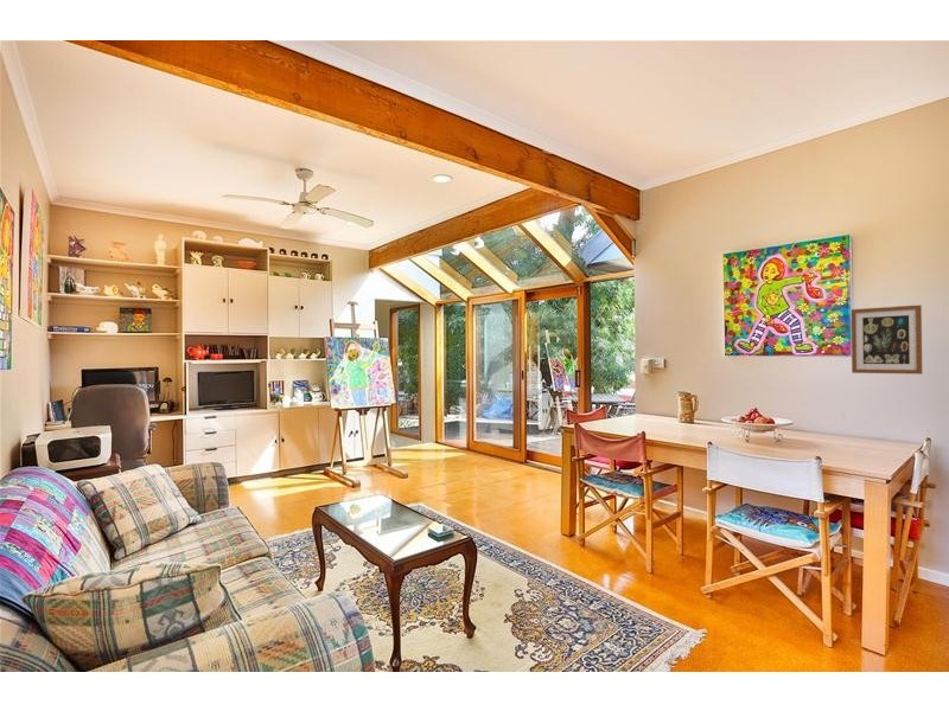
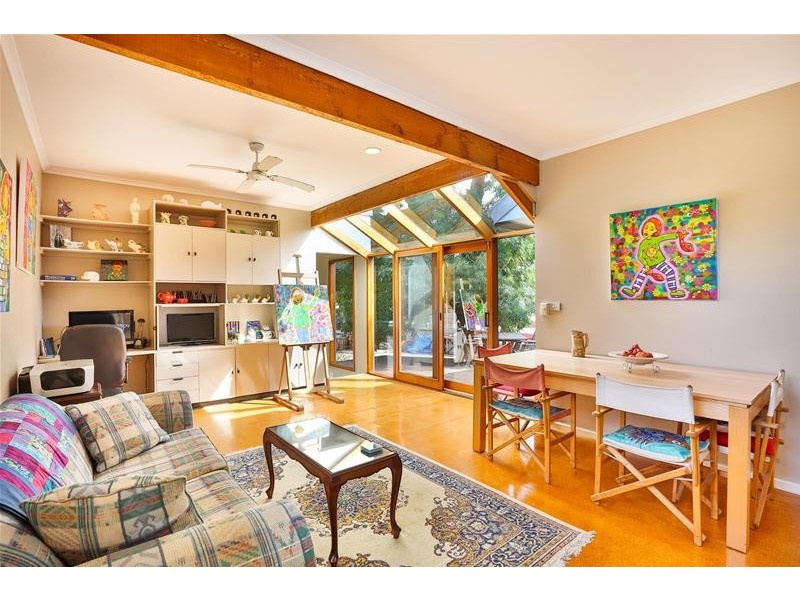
- wall art [851,303,923,376]
